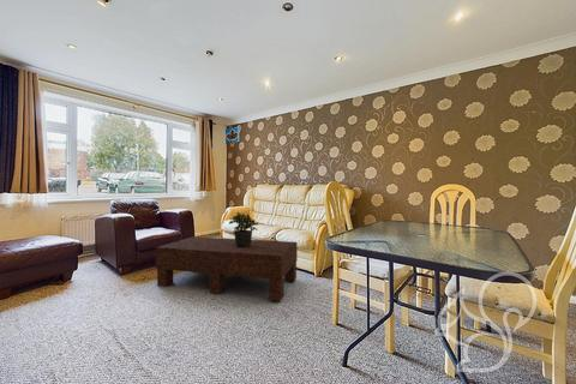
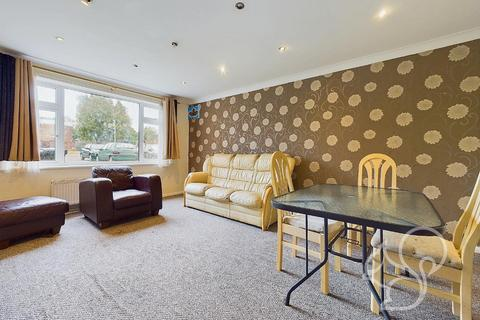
- coffee table [155,235,299,302]
- potted plant [228,211,259,247]
